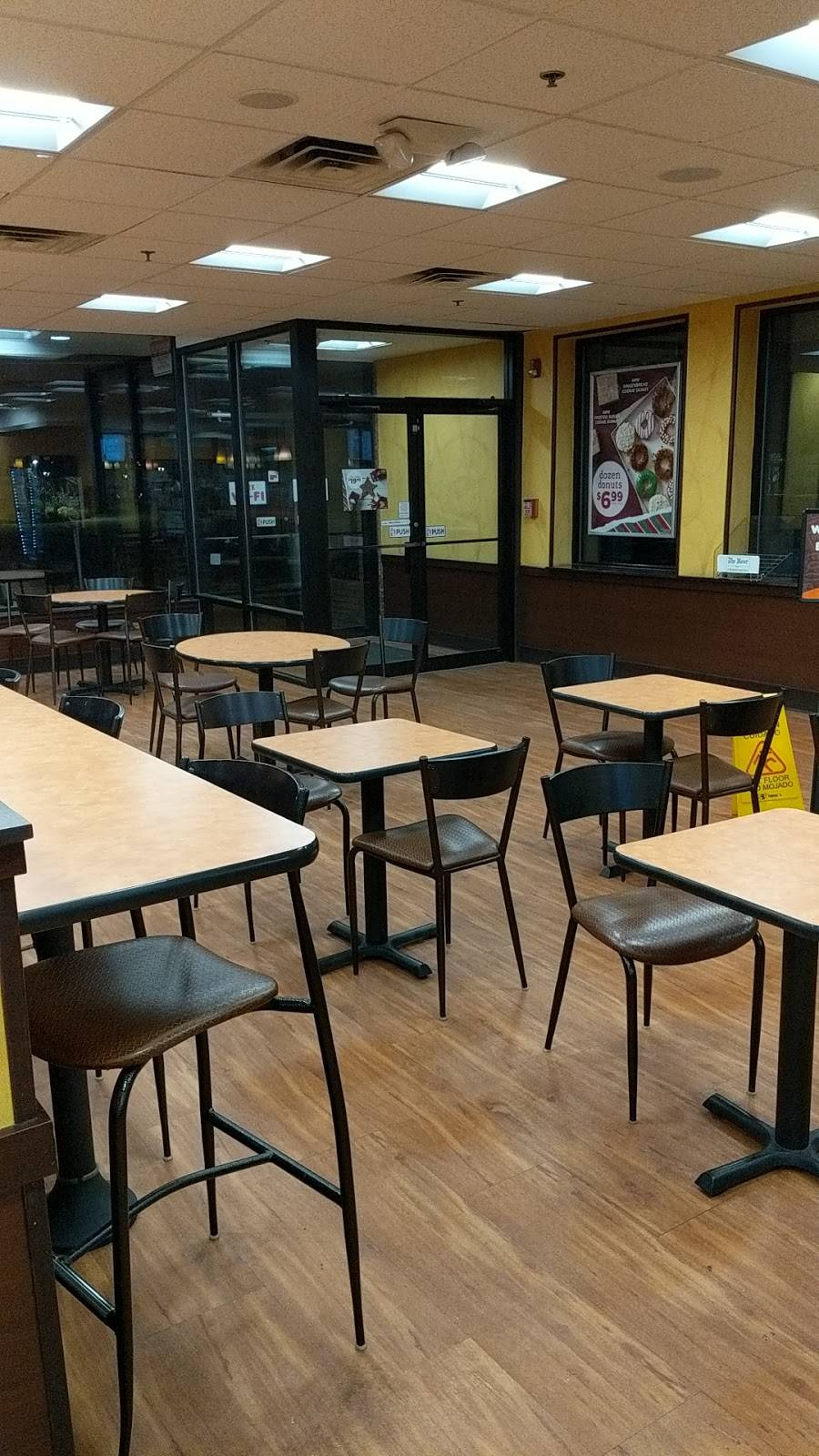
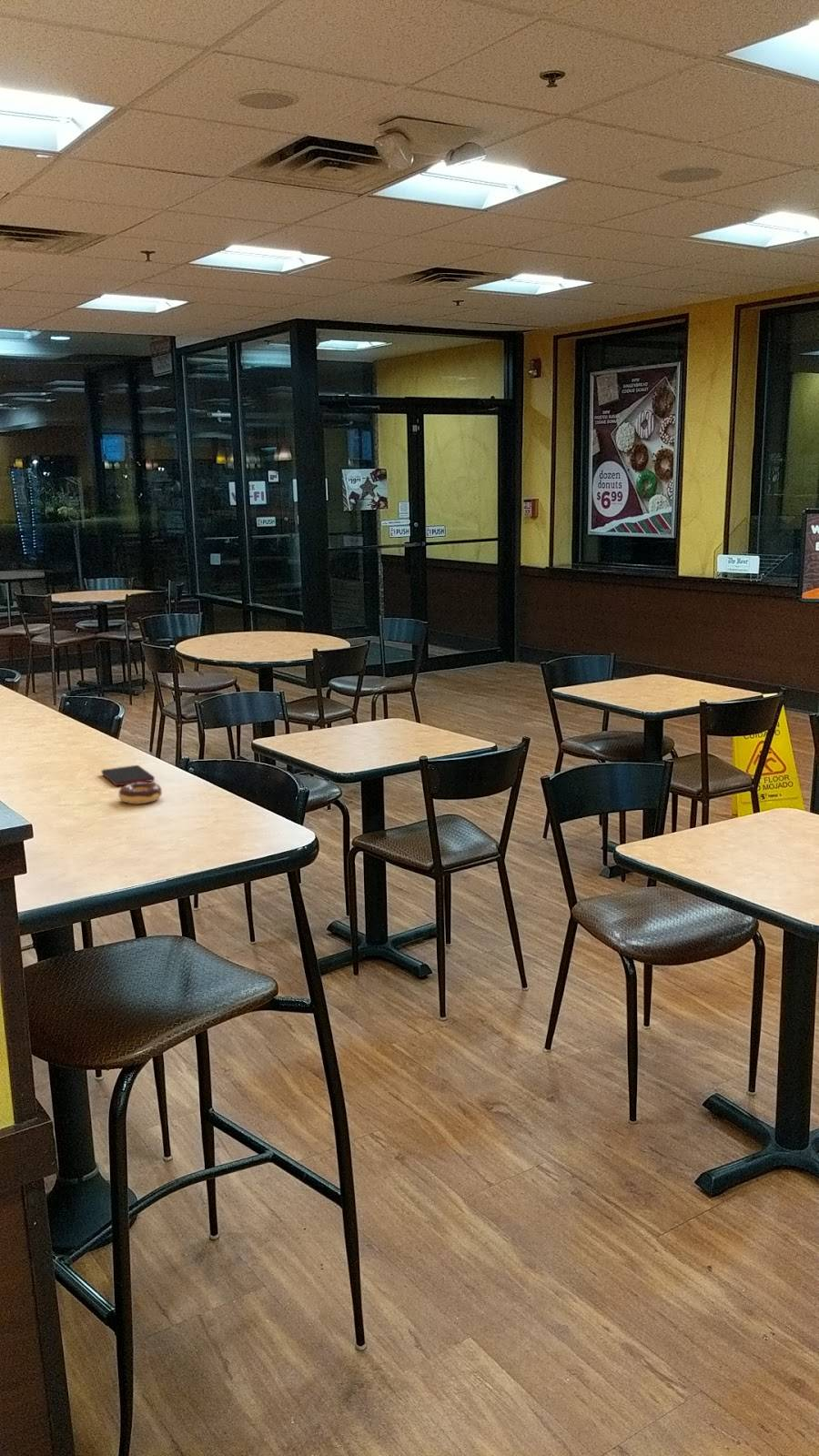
+ donut [118,782,163,804]
+ smartphone [101,764,156,786]
